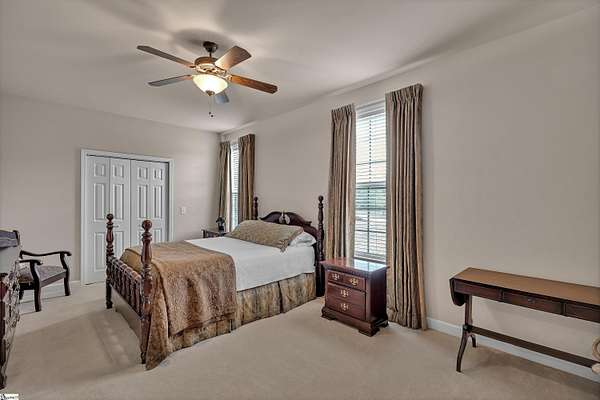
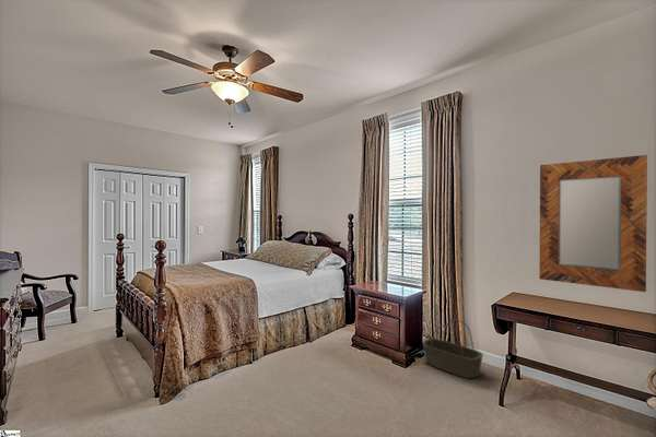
+ basket [422,319,484,380]
+ home mirror [538,154,648,293]
